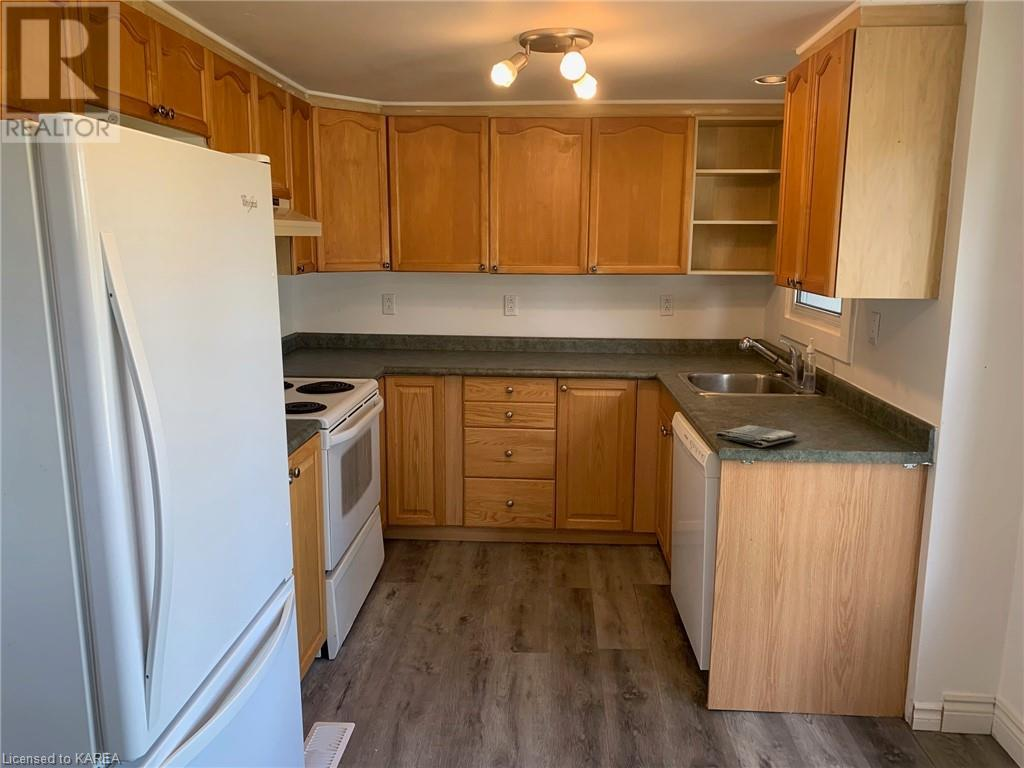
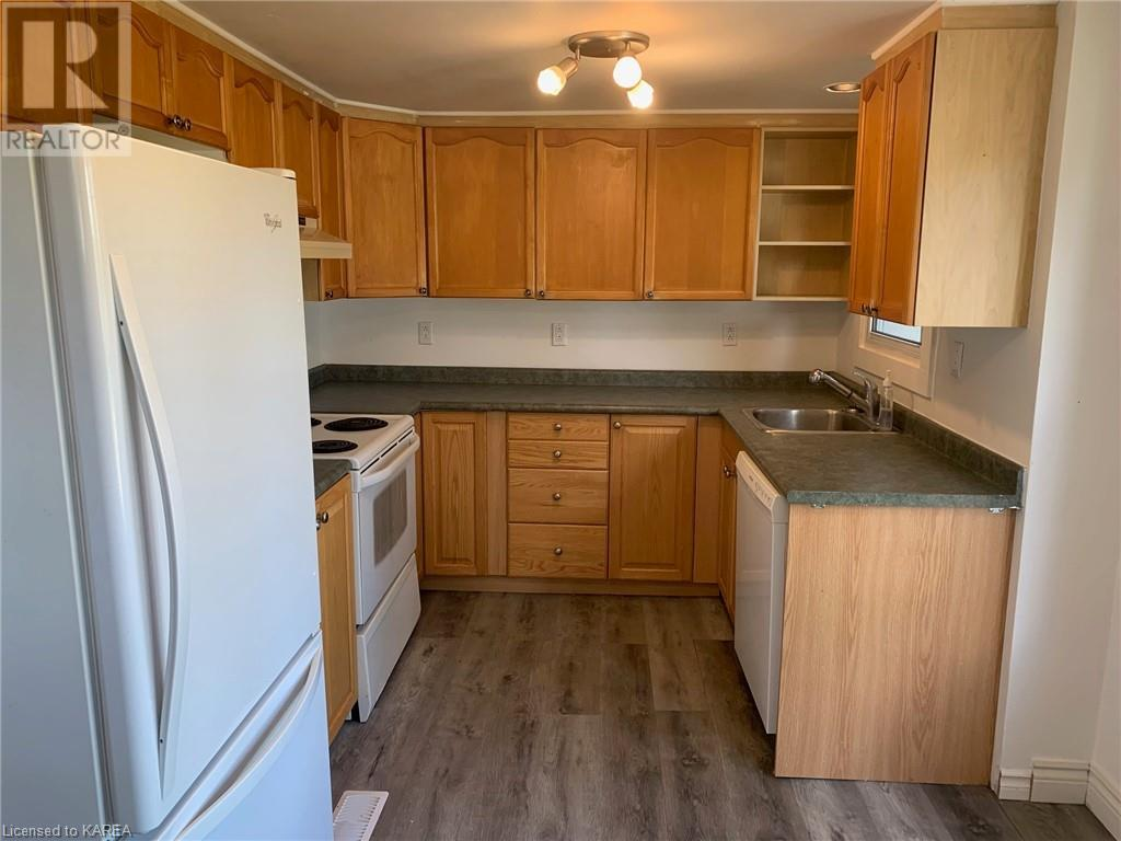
- dish towel [714,424,798,448]
